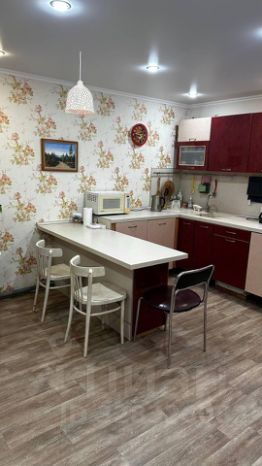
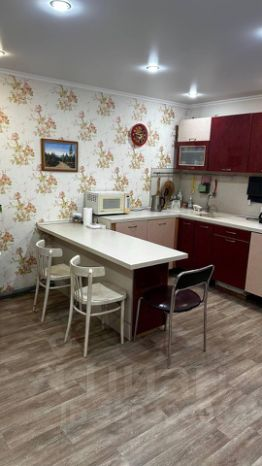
- pendant lamp [64,51,96,116]
